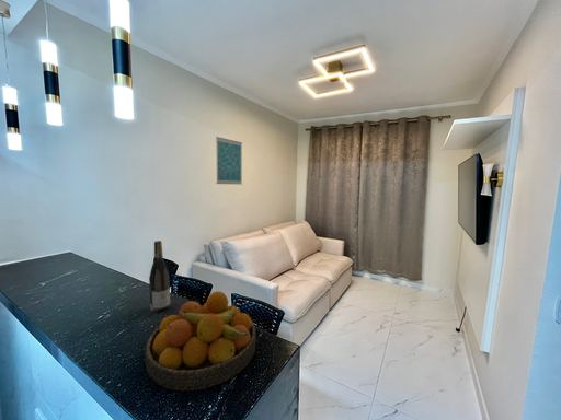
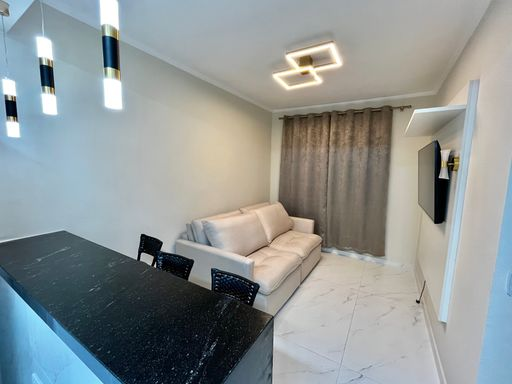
- fruit bowl [144,290,257,392]
- wall art [215,136,243,185]
- wine bottle [148,240,171,313]
